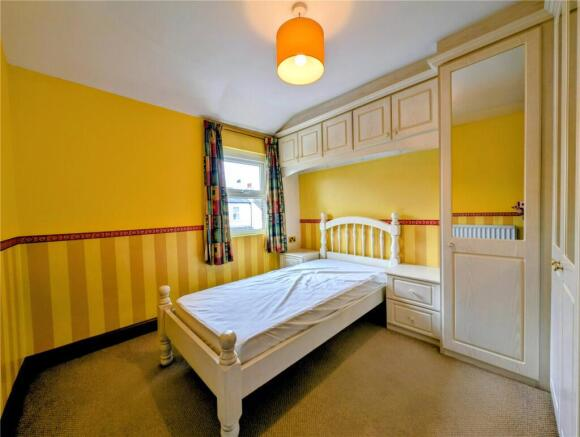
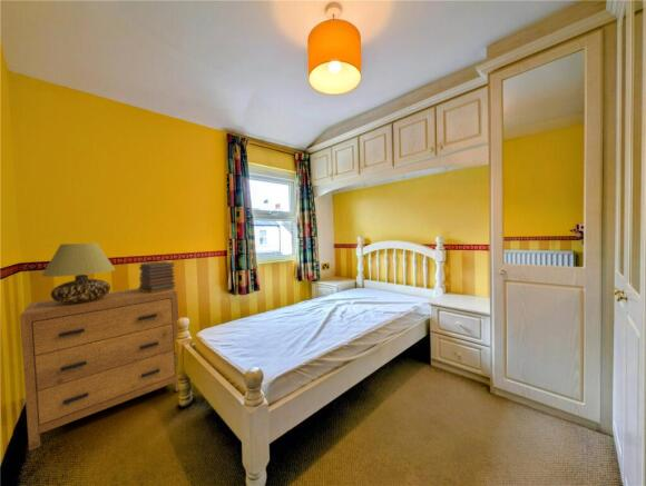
+ book stack [137,260,177,294]
+ dresser [19,287,180,452]
+ table lamp [40,242,116,304]
